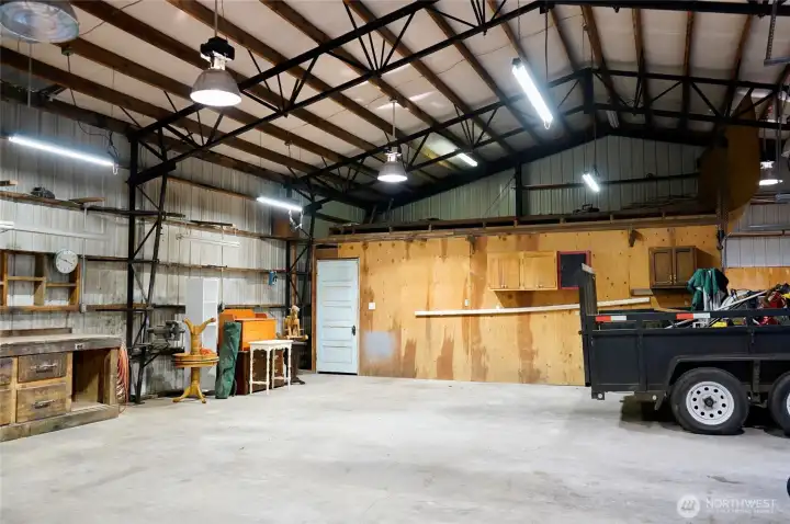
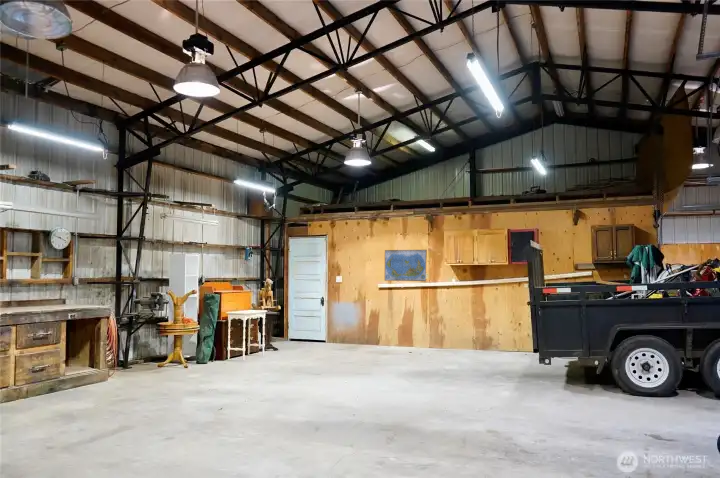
+ world map [384,249,428,282]
